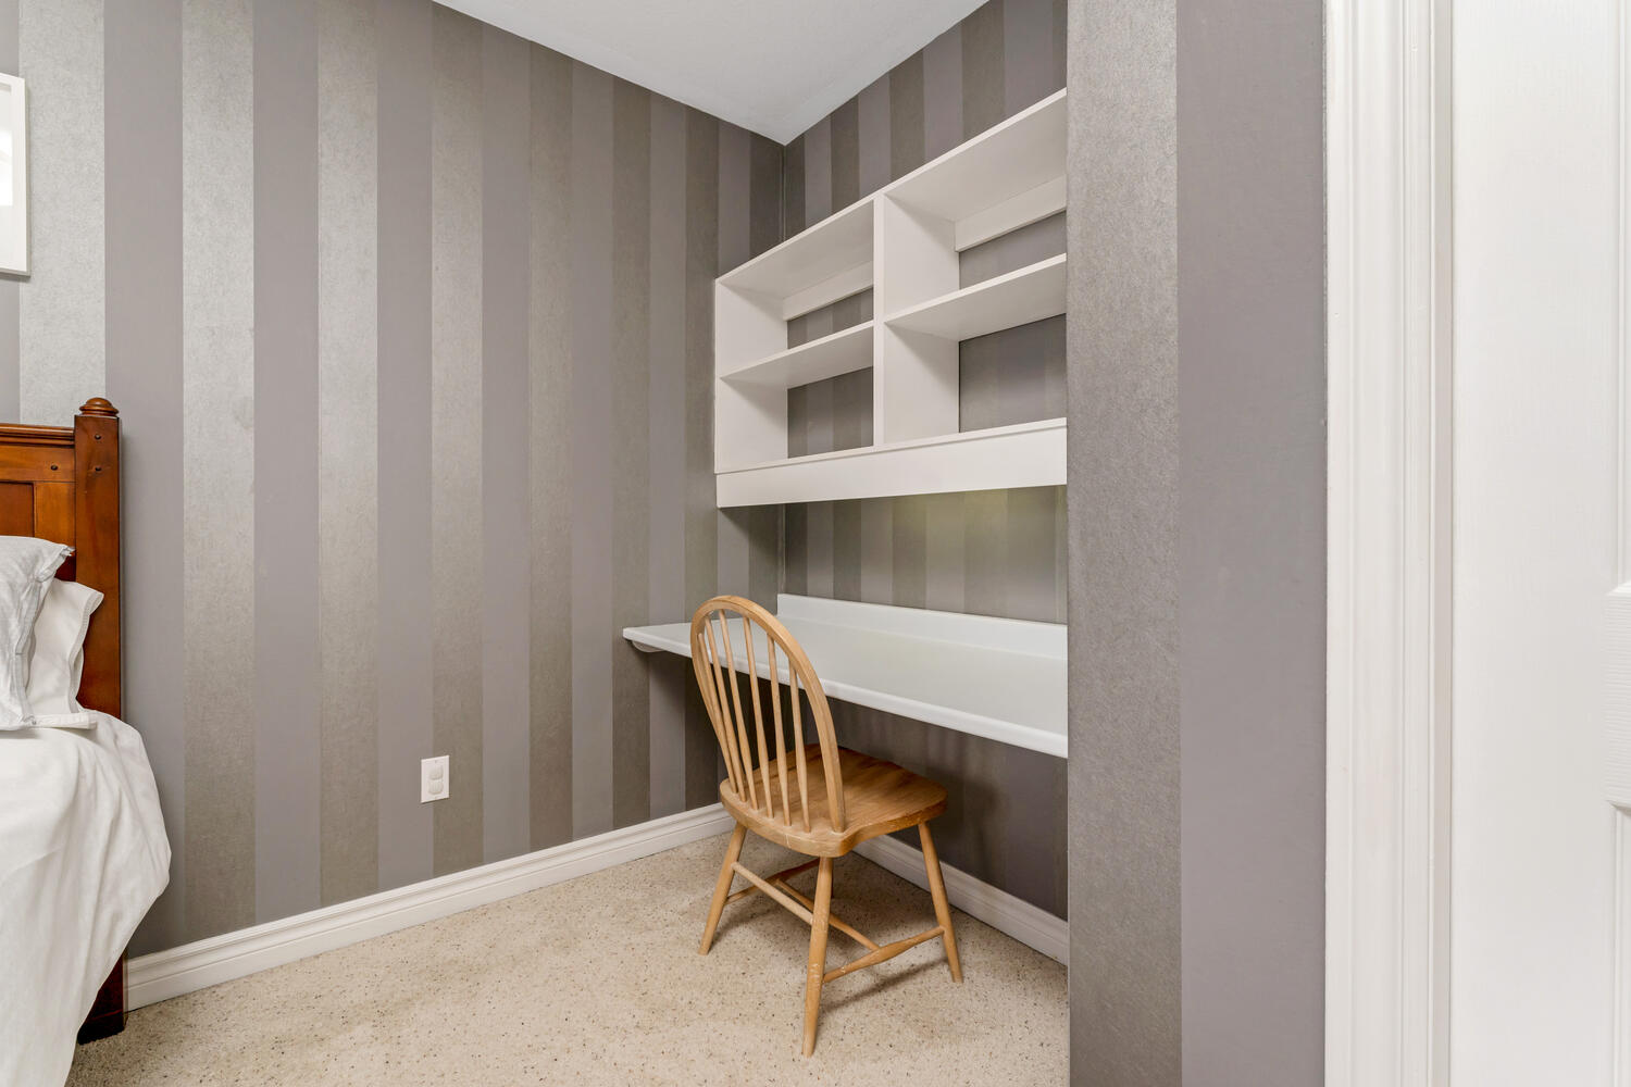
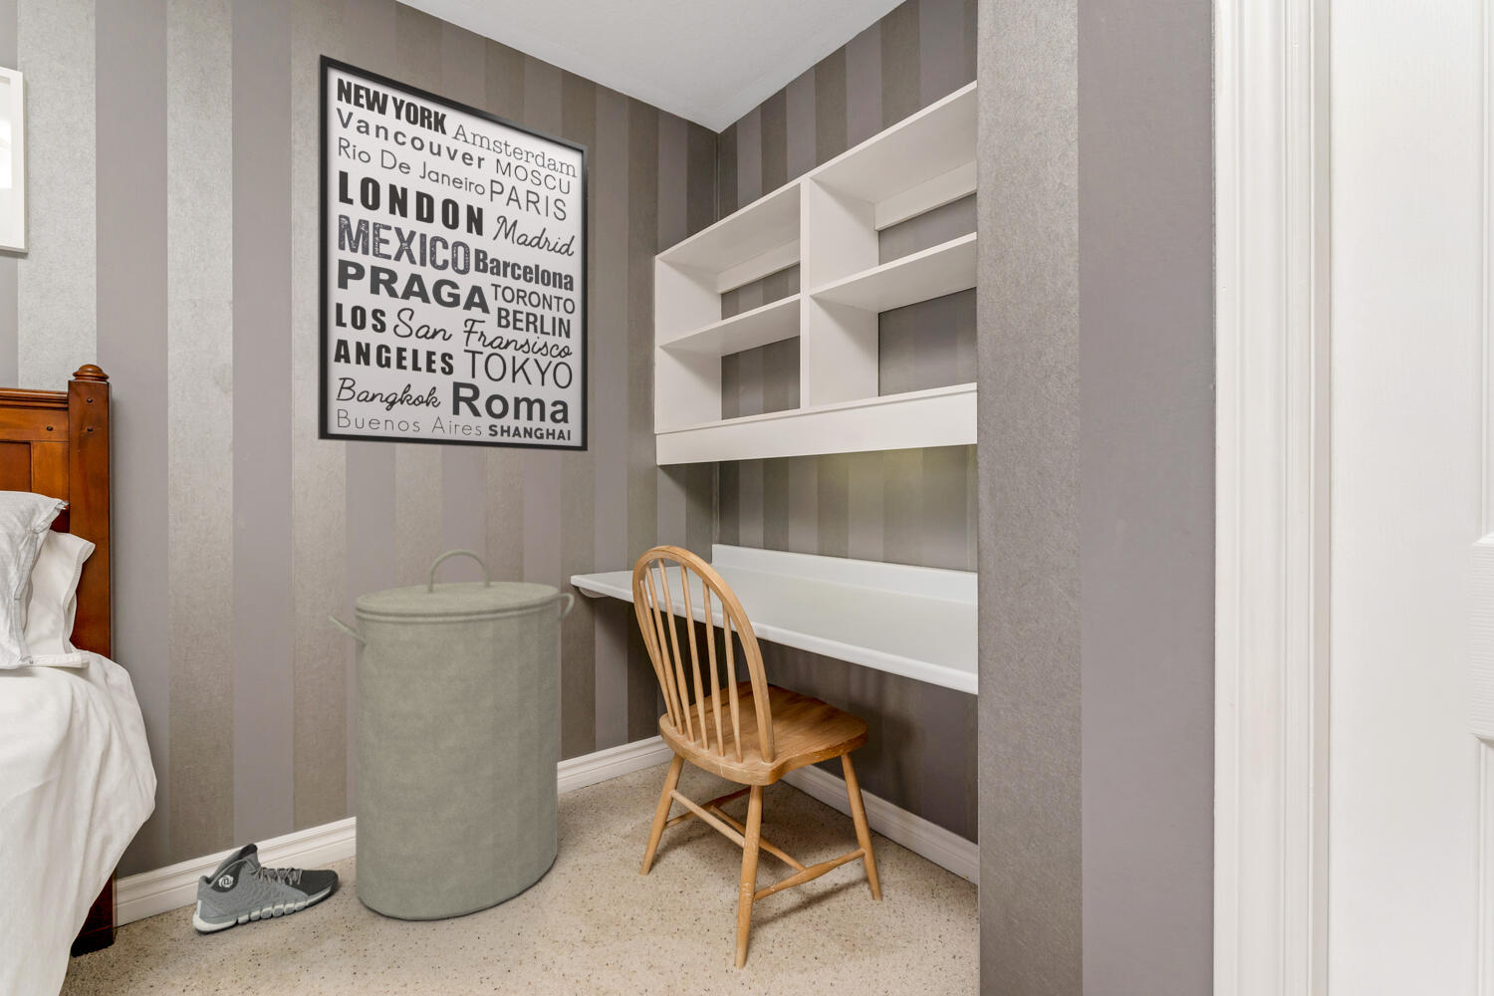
+ wall art [317,53,589,452]
+ laundry hamper [325,548,576,920]
+ sneaker [191,843,340,934]
